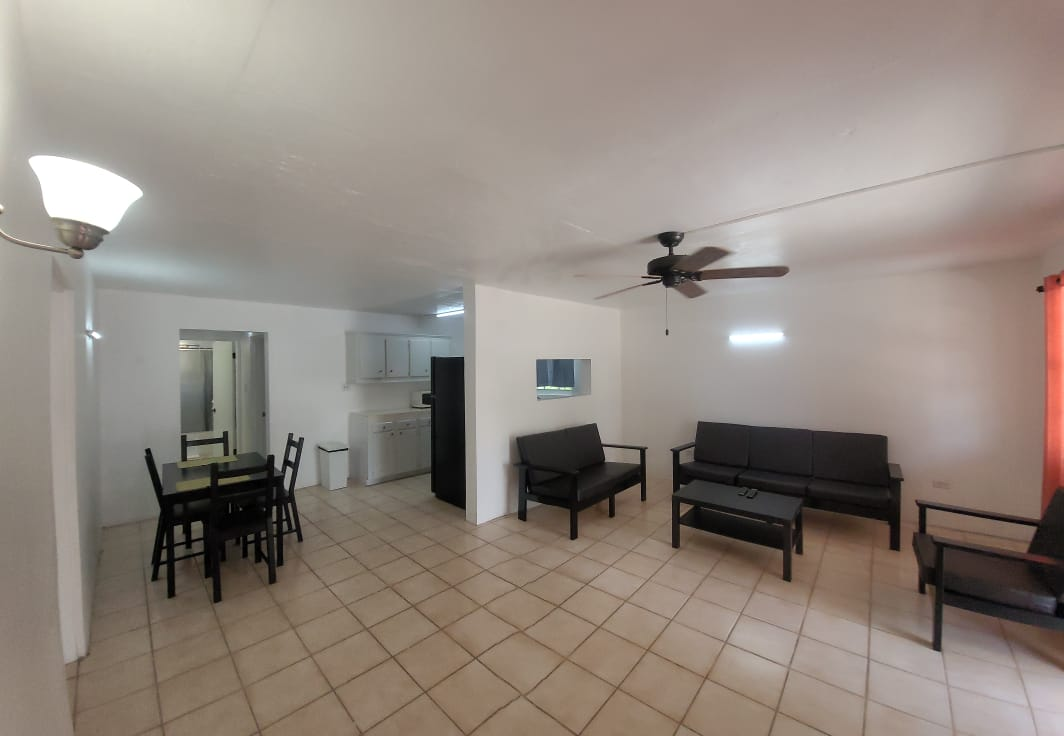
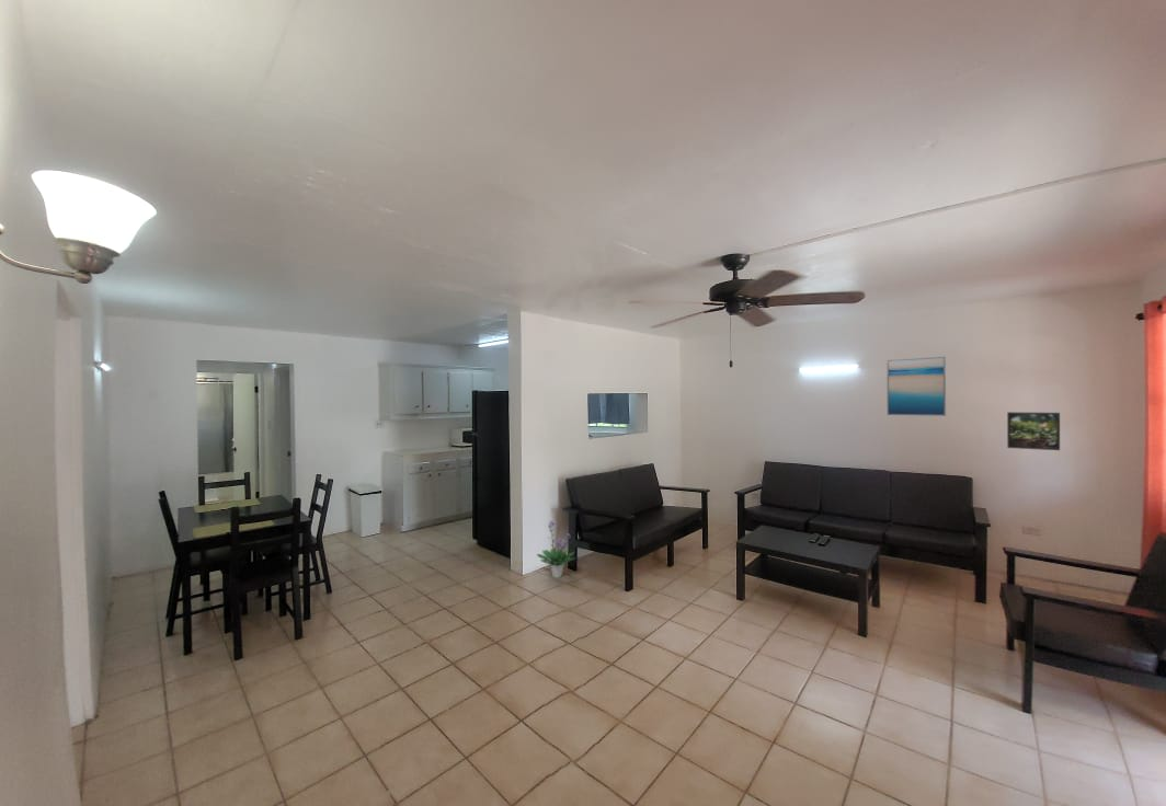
+ potted plant [536,519,578,579]
+ wall art [885,356,947,417]
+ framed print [1006,411,1061,451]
